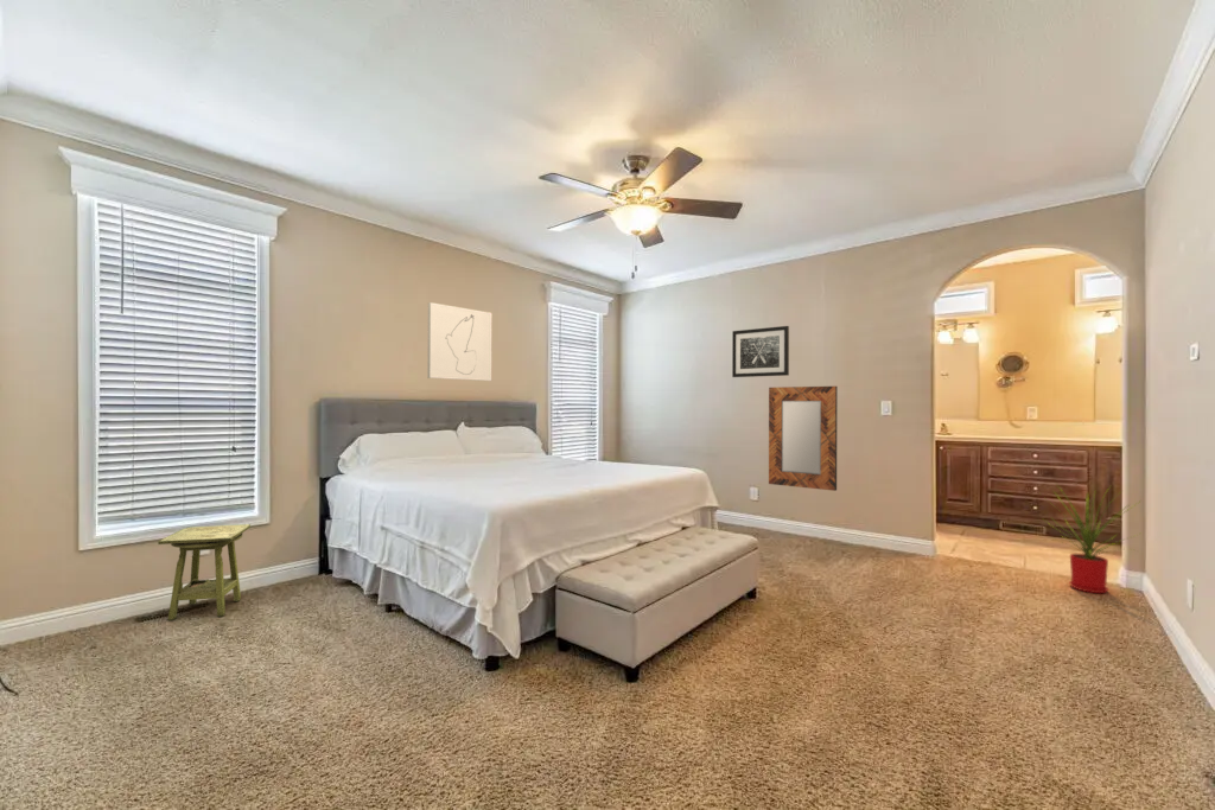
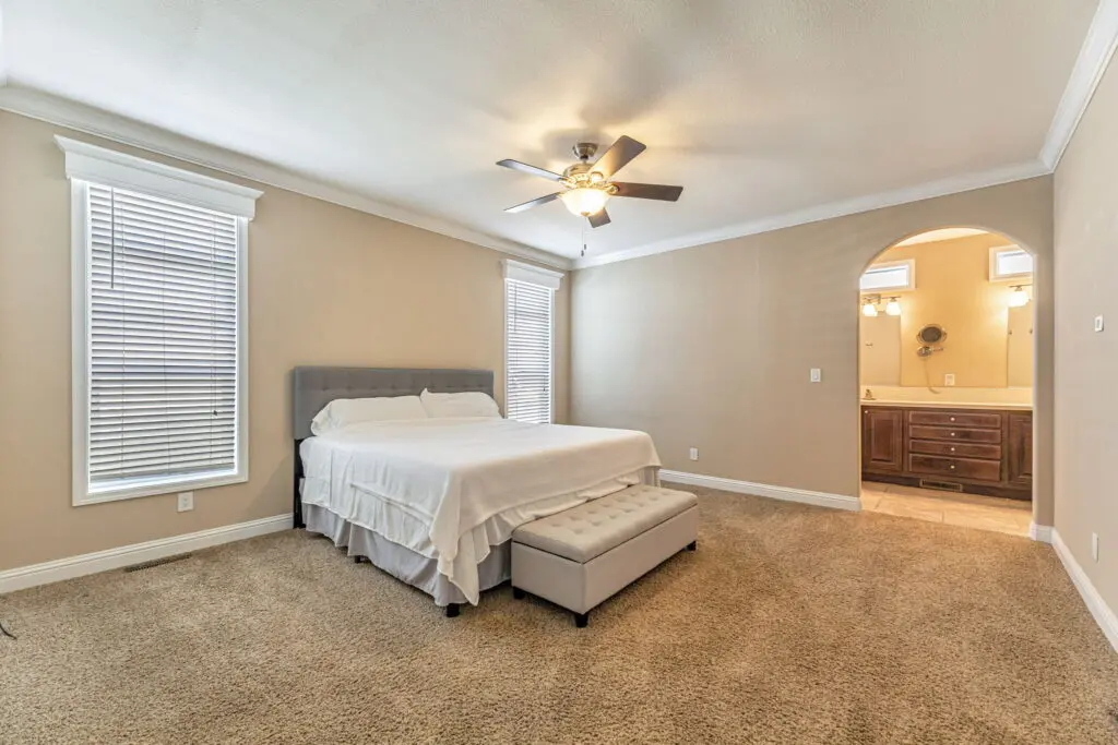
- house plant [1037,483,1143,594]
- home mirror [768,385,839,492]
- side table [157,523,252,621]
- wall art [731,325,790,378]
- wall art [426,301,492,382]
